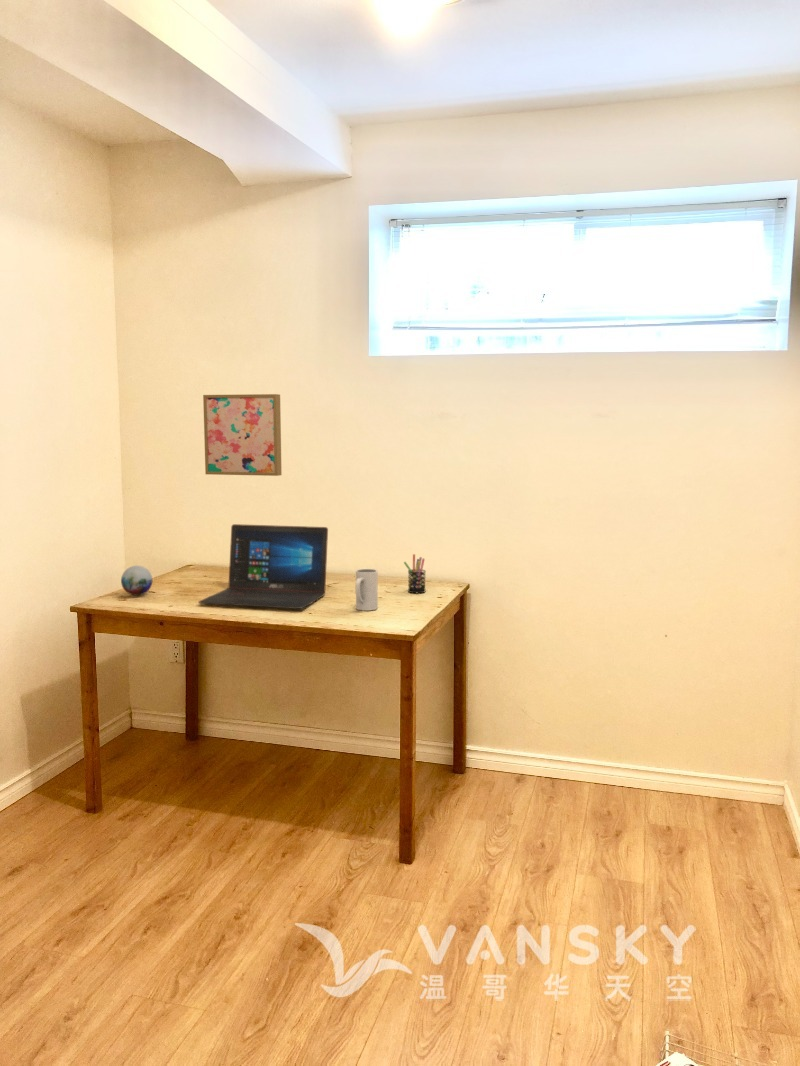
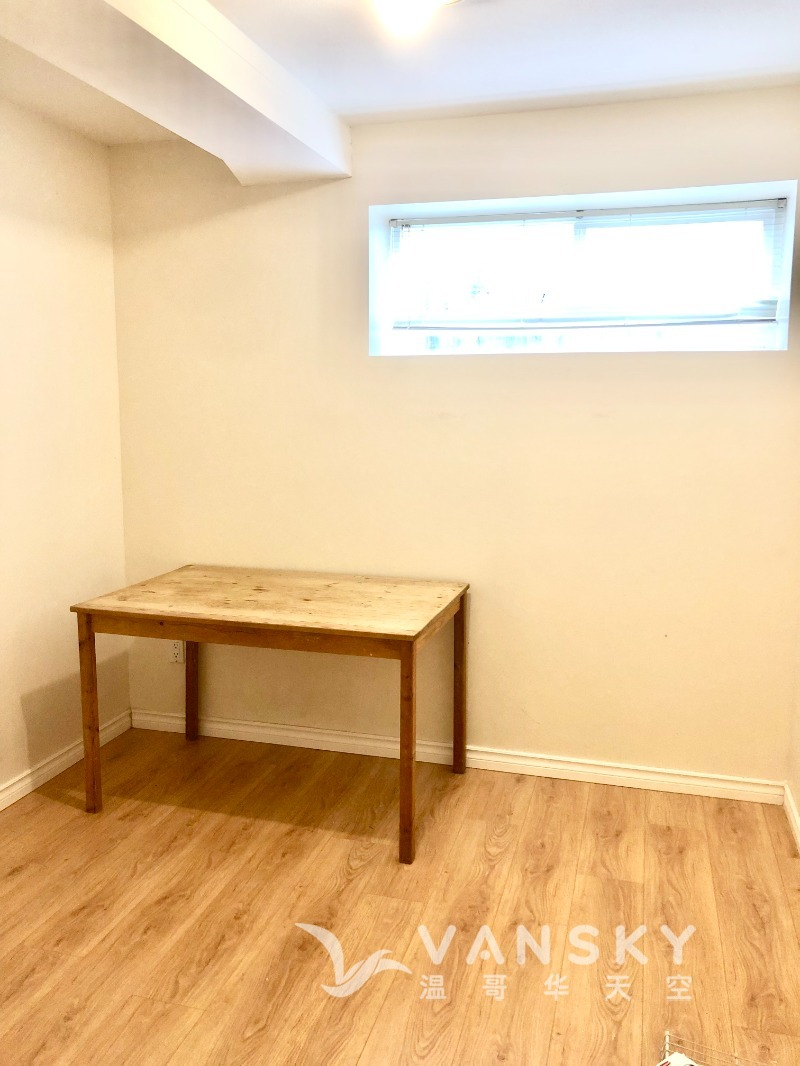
- wall art [202,393,283,477]
- mug [354,568,379,612]
- laptop [198,523,329,610]
- decorative orb [120,565,153,596]
- pen holder [403,553,427,594]
